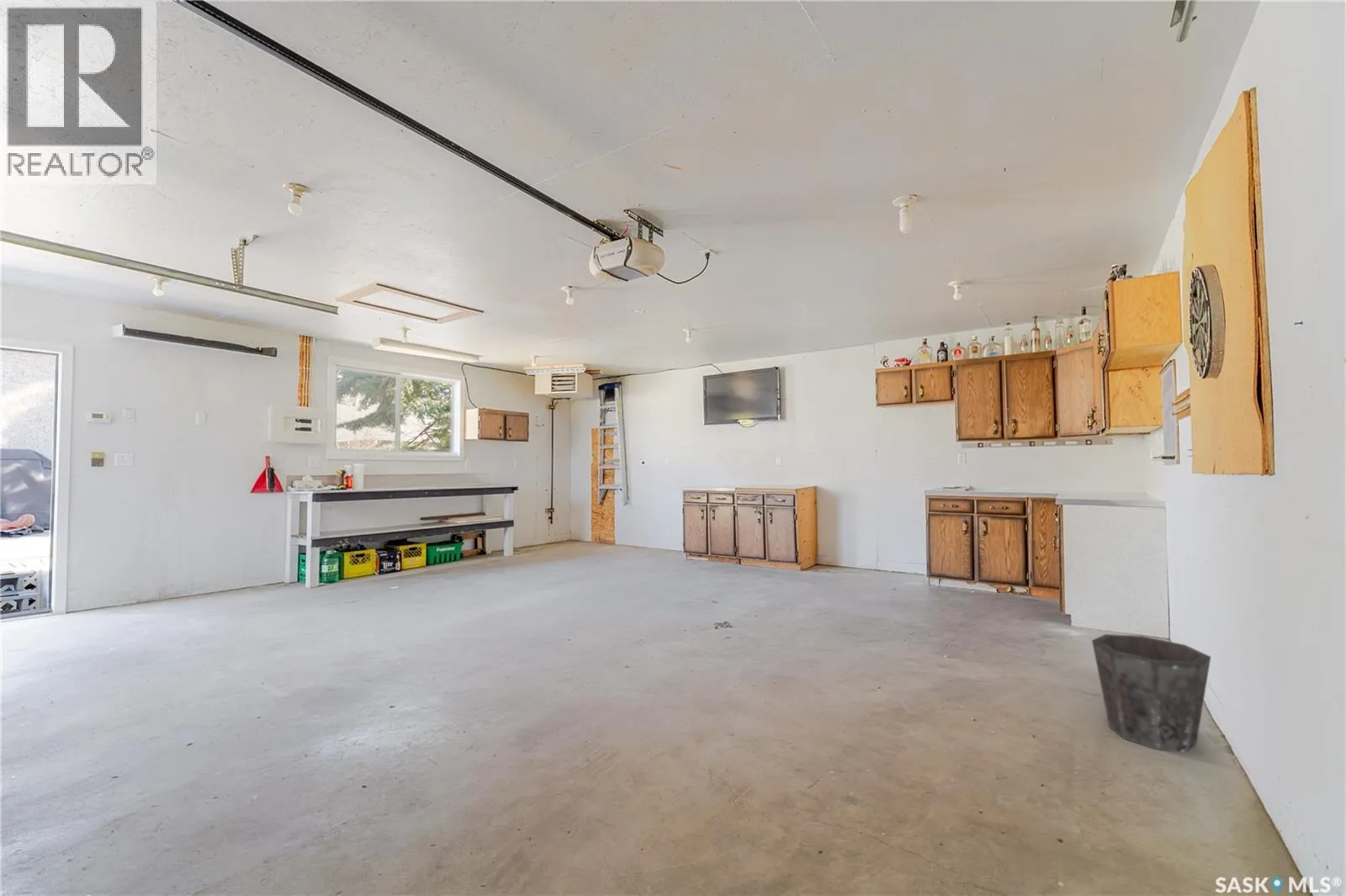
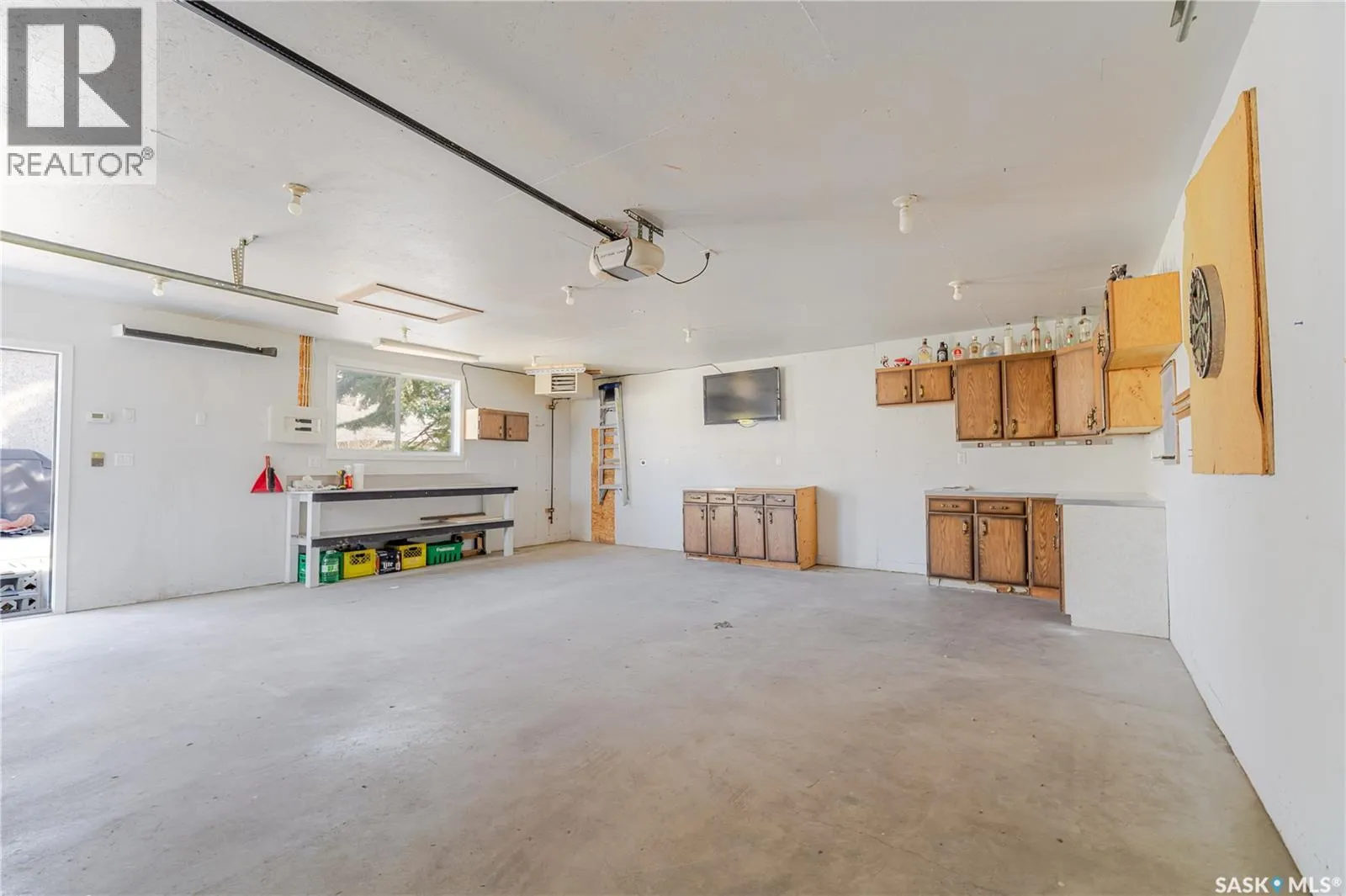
- waste bin [1091,634,1211,753]
